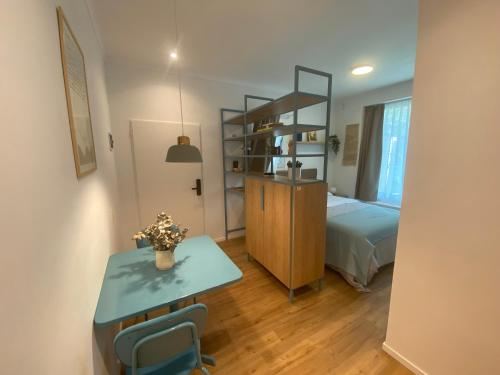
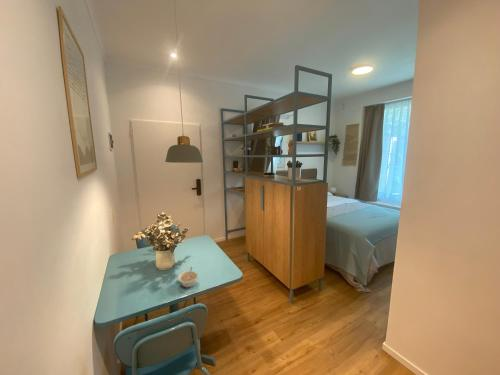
+ legume [177,266,199,288]
